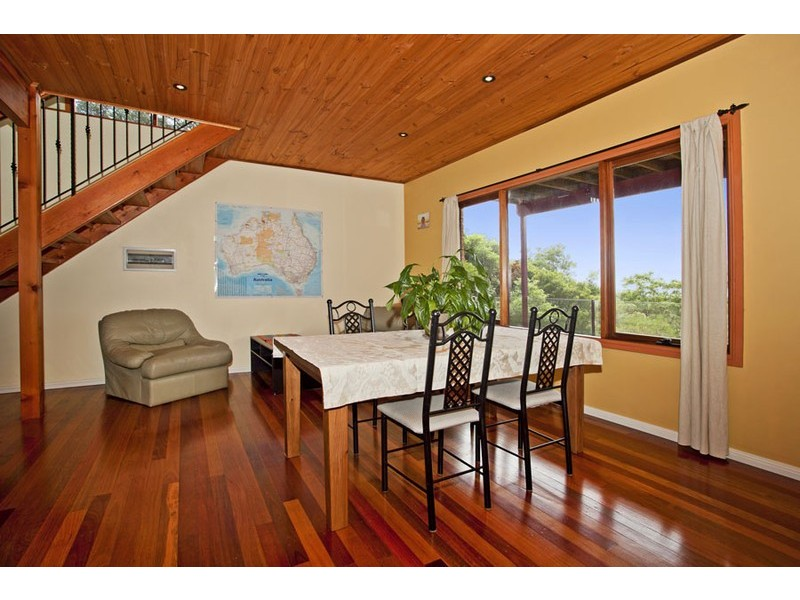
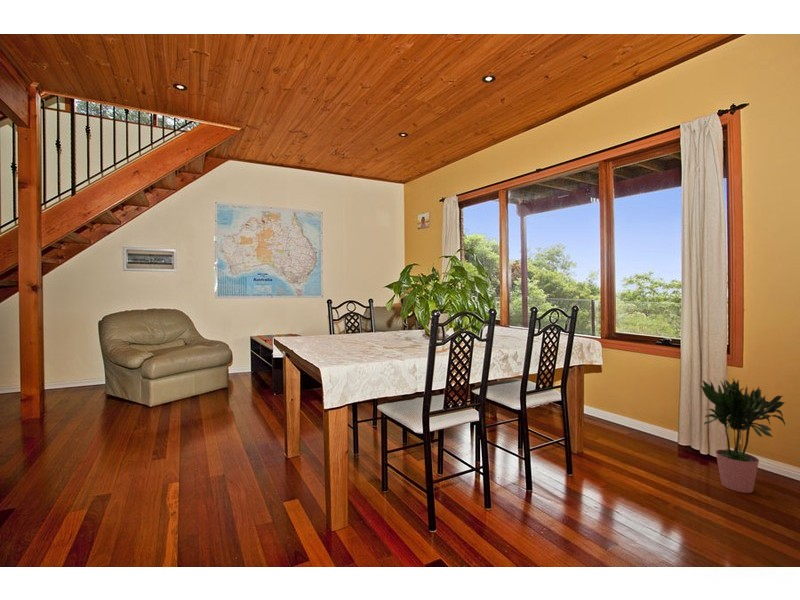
+ potted plant [700,378,788,494]
